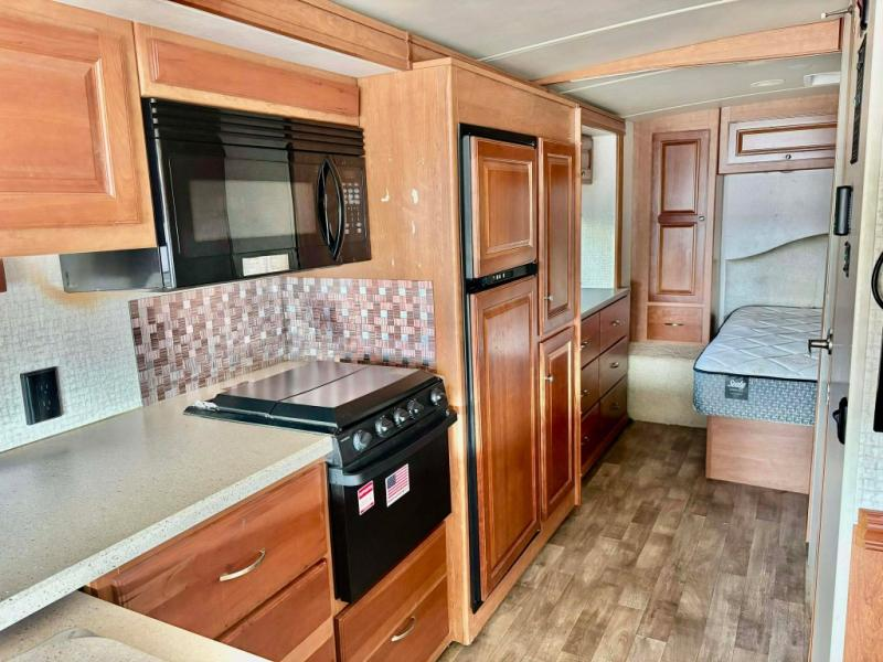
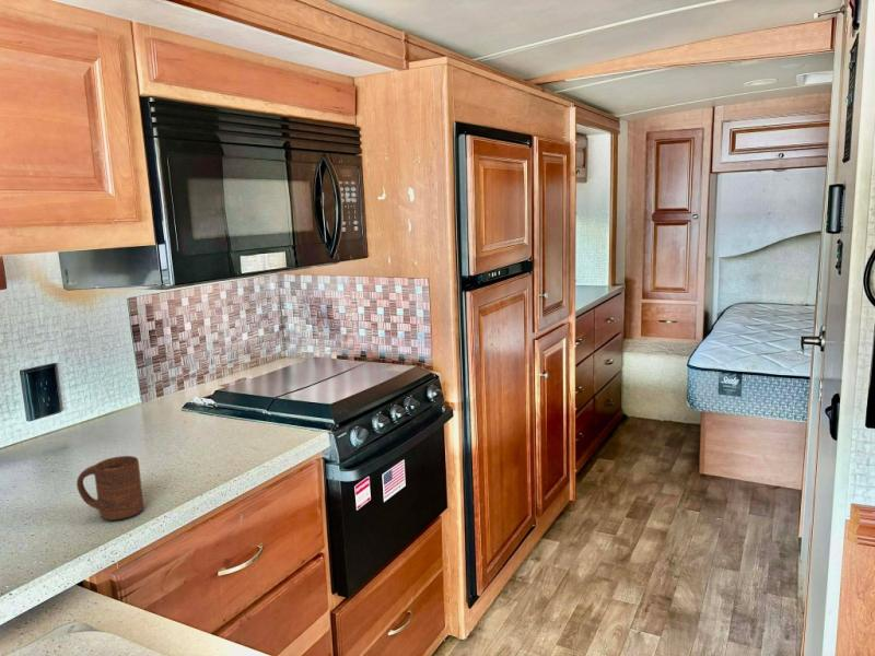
+ cup [75,455,144,522]
